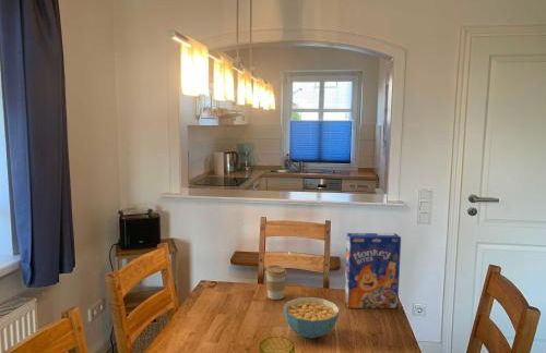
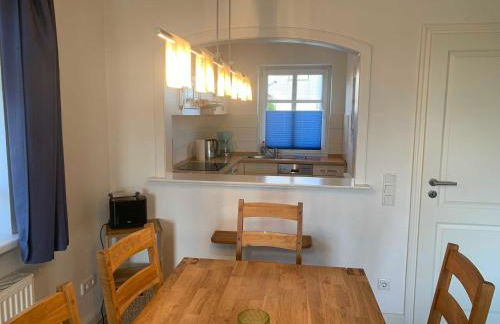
- cereal box [344,232,402,309]
- coffee cup [264,265,288,301]
- cereal bowl [283,296,341,339]
